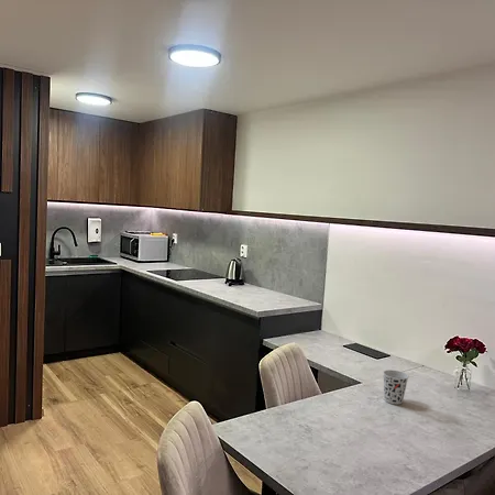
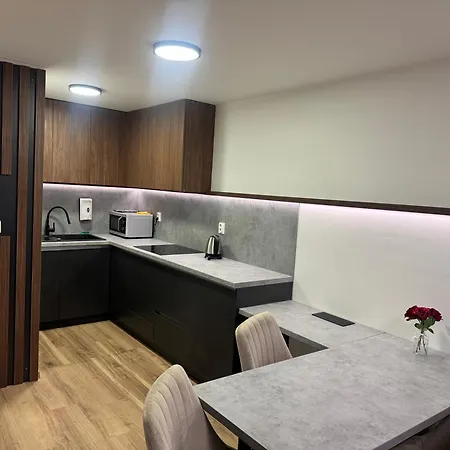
- cup [382,369,410,406]
